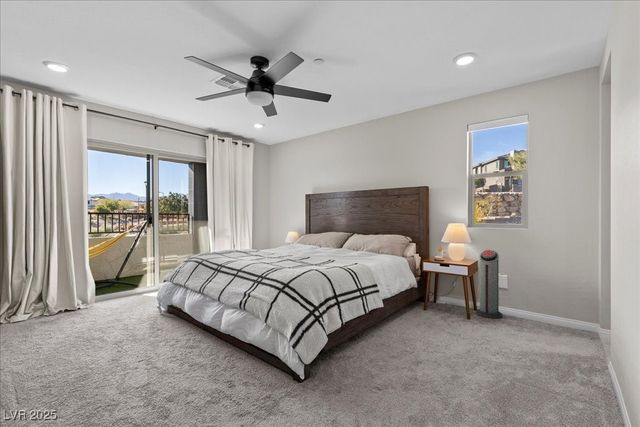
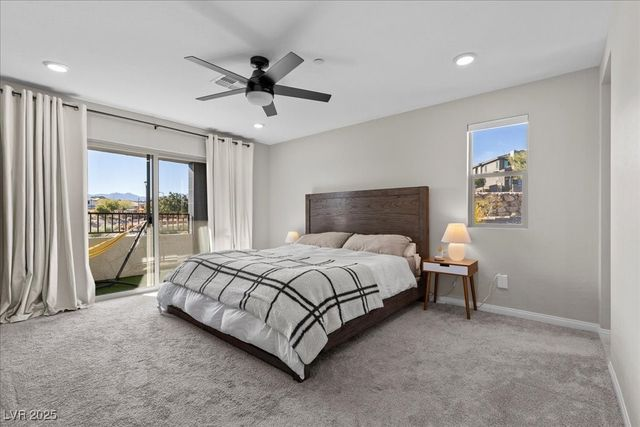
- air purifier [475,249,504,320]
